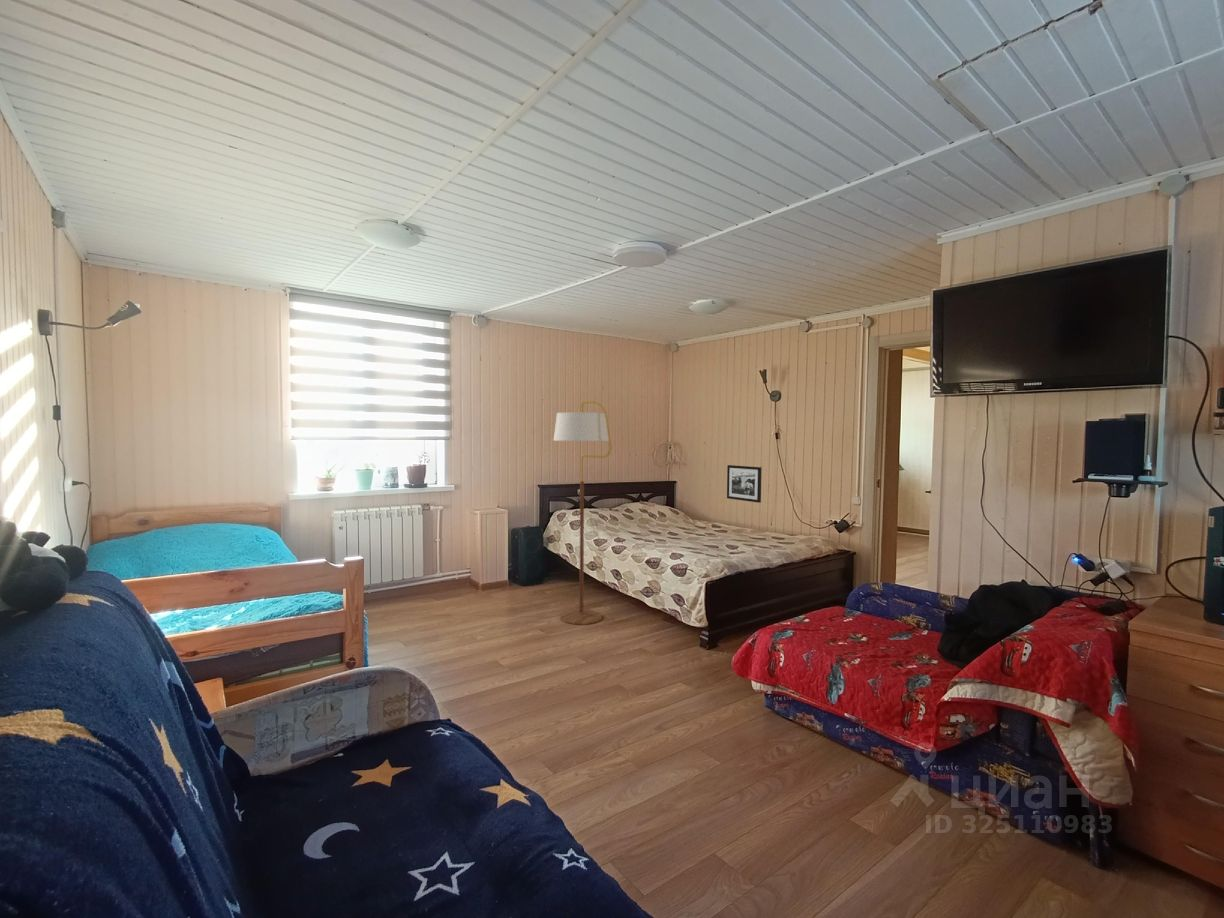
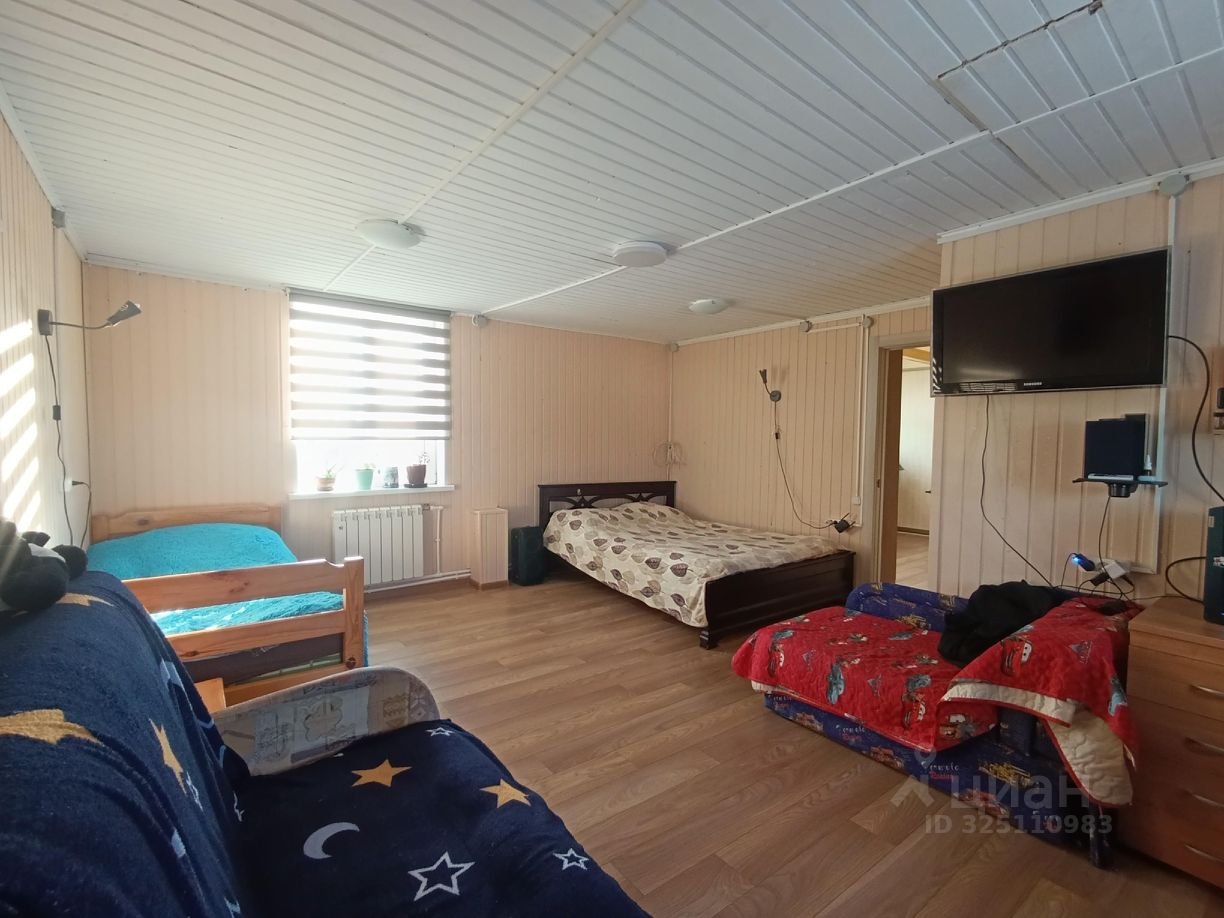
- picture frame [726,464,763,504]
- floor lamp [553,400,612,626]
